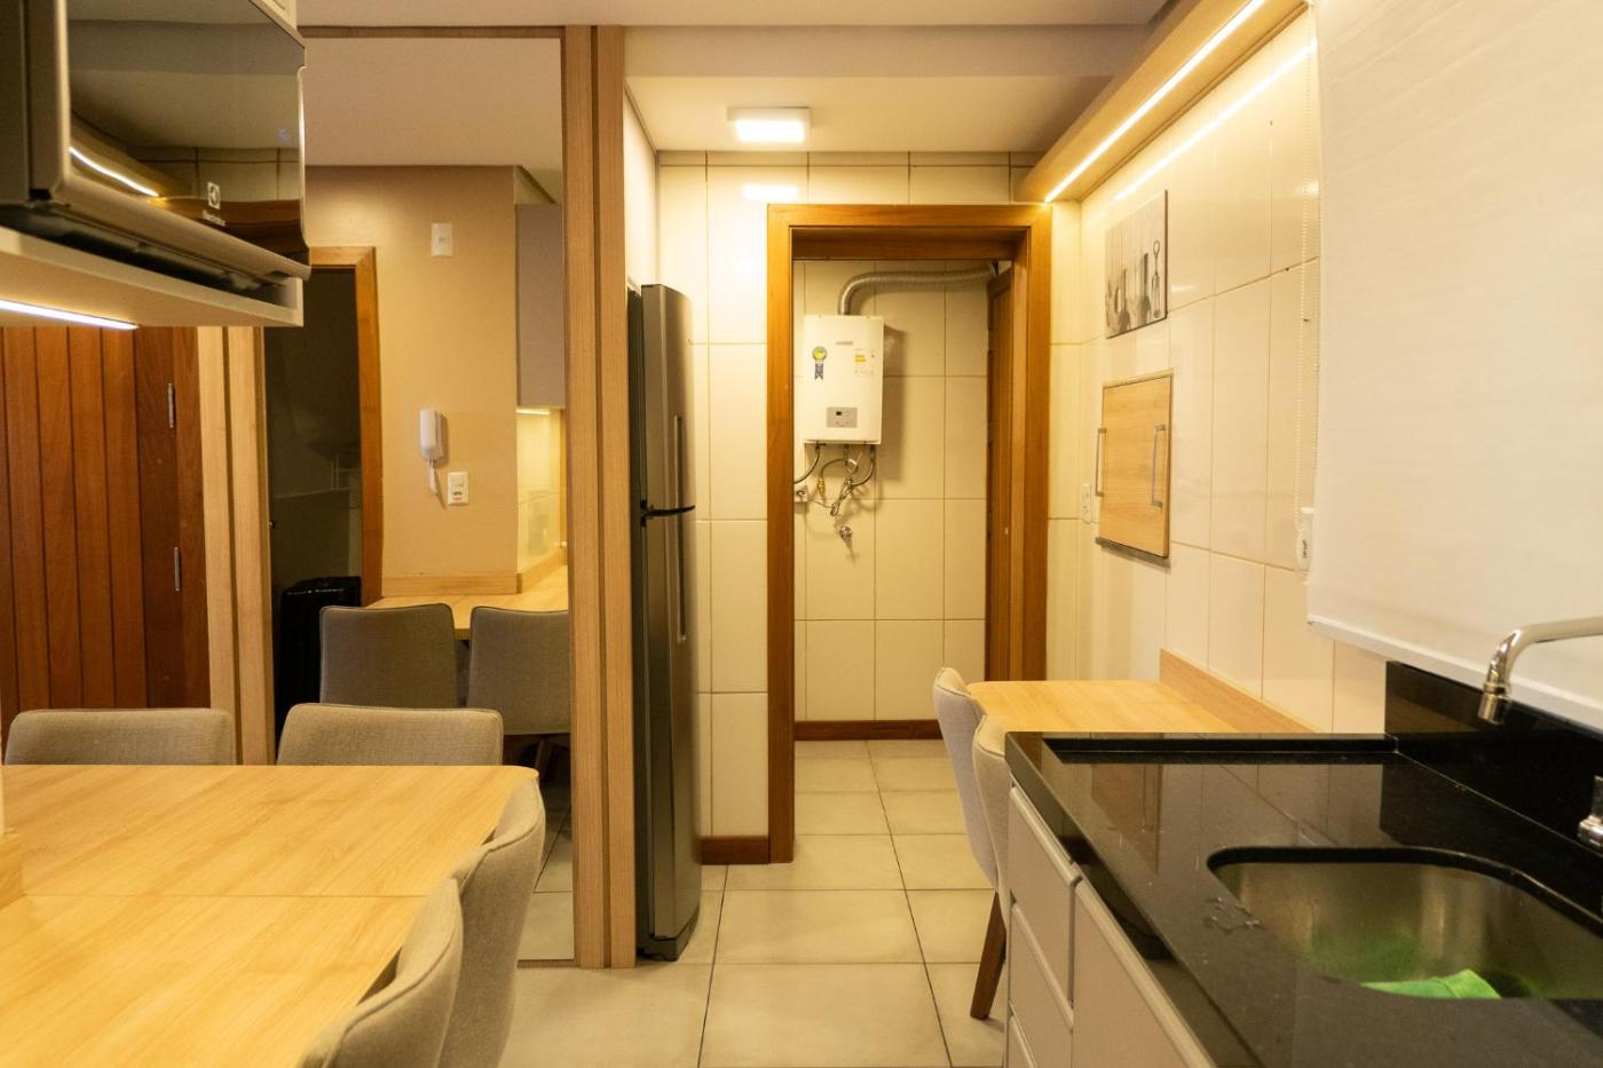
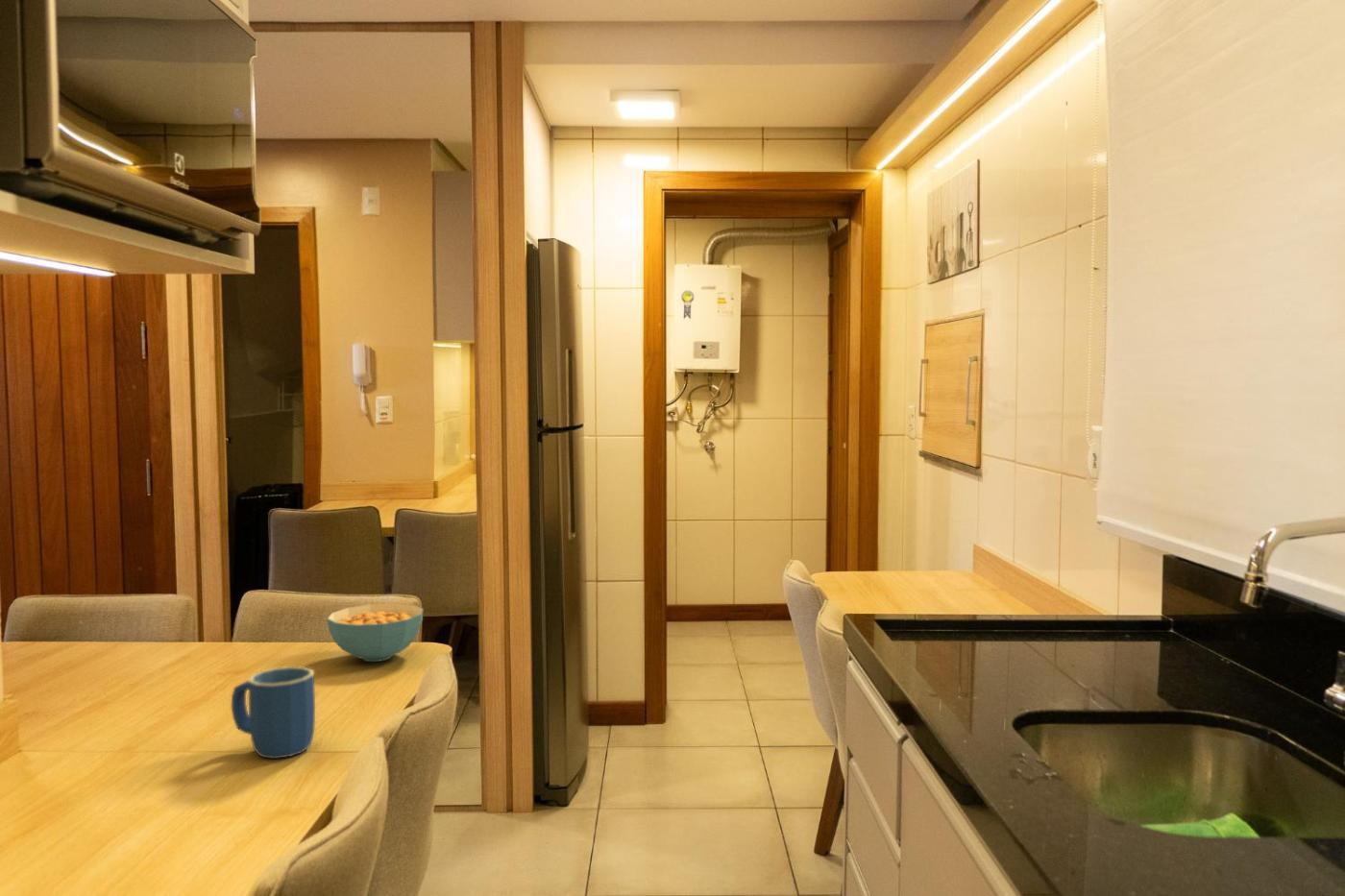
+ mug [231,666,316,760]
+ cereal bowl [326,602,425,663]
